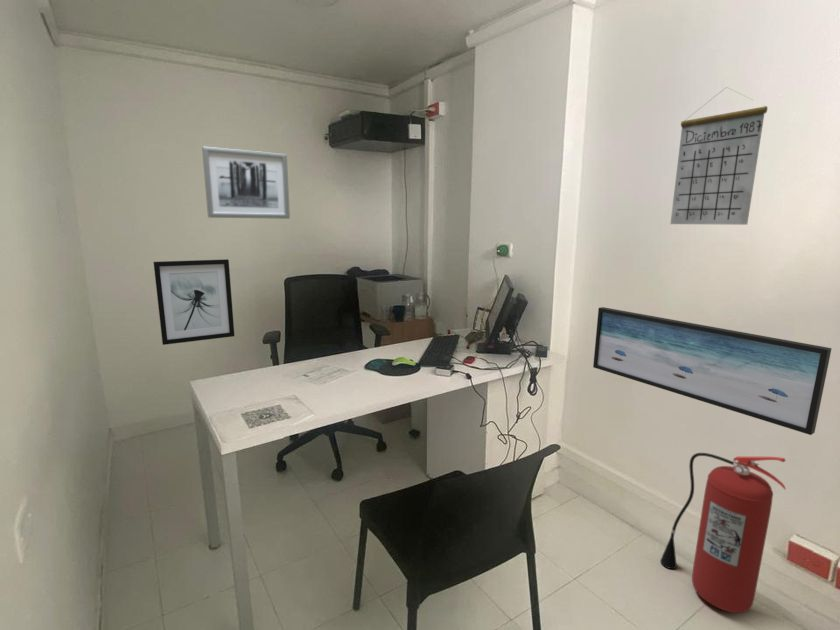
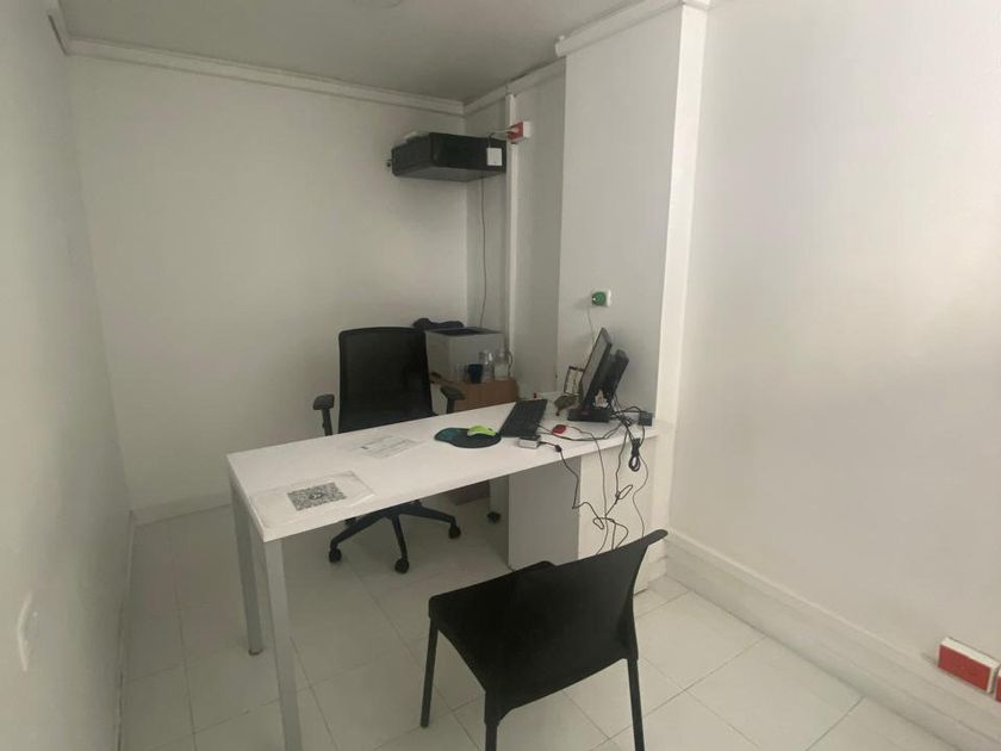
- calendar [669,86,769,226]
- wall art [201,146,291,220]
- wall art [153,258,235,346]
- wall art [592,306,833,436]
- fire extinguisher [659,452,787,614]
